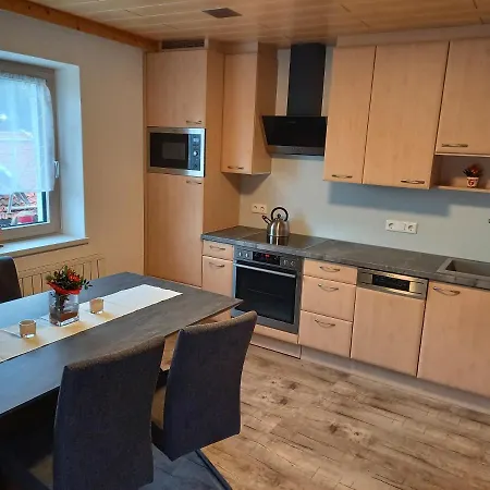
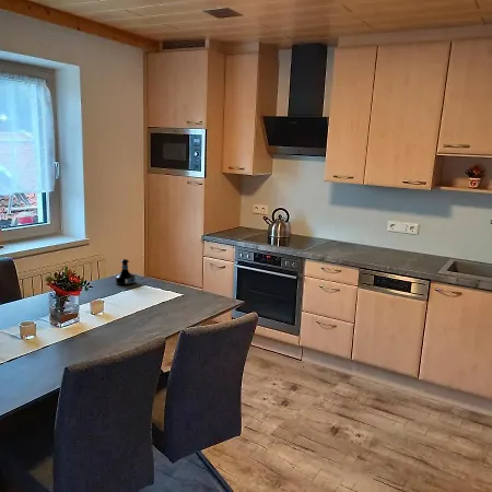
+ tequila bottle [114,258,137,286]
